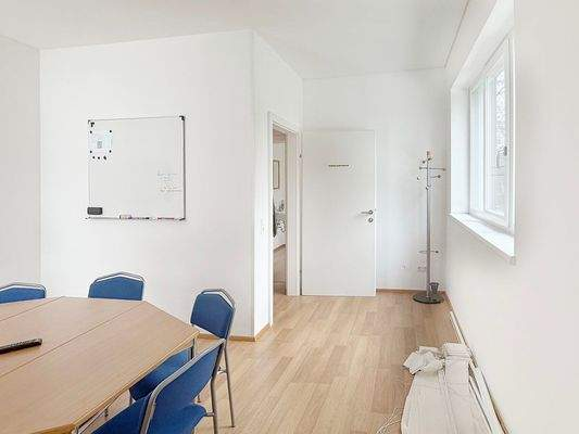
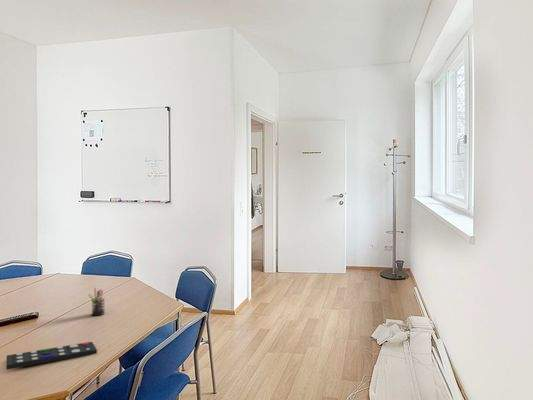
+ pen holder [88,287,106,316]
+ remote control [5,341,98,370]
